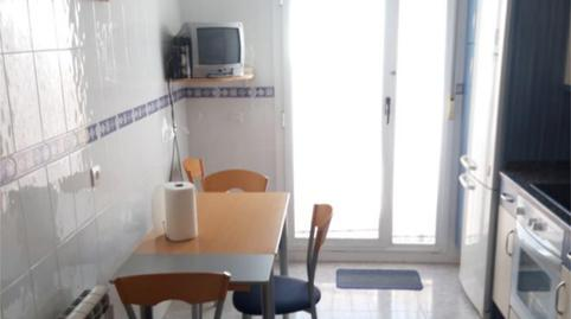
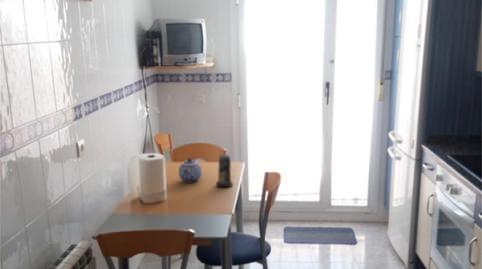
+ candle [215,154,234,188]
+ teapot [178,157,203,183]
